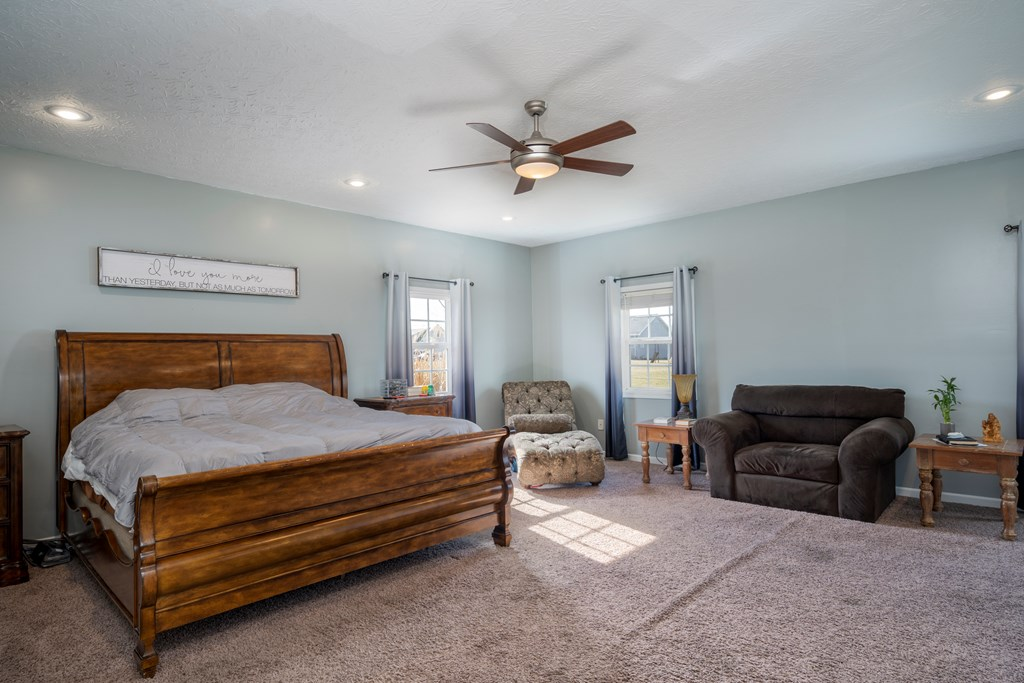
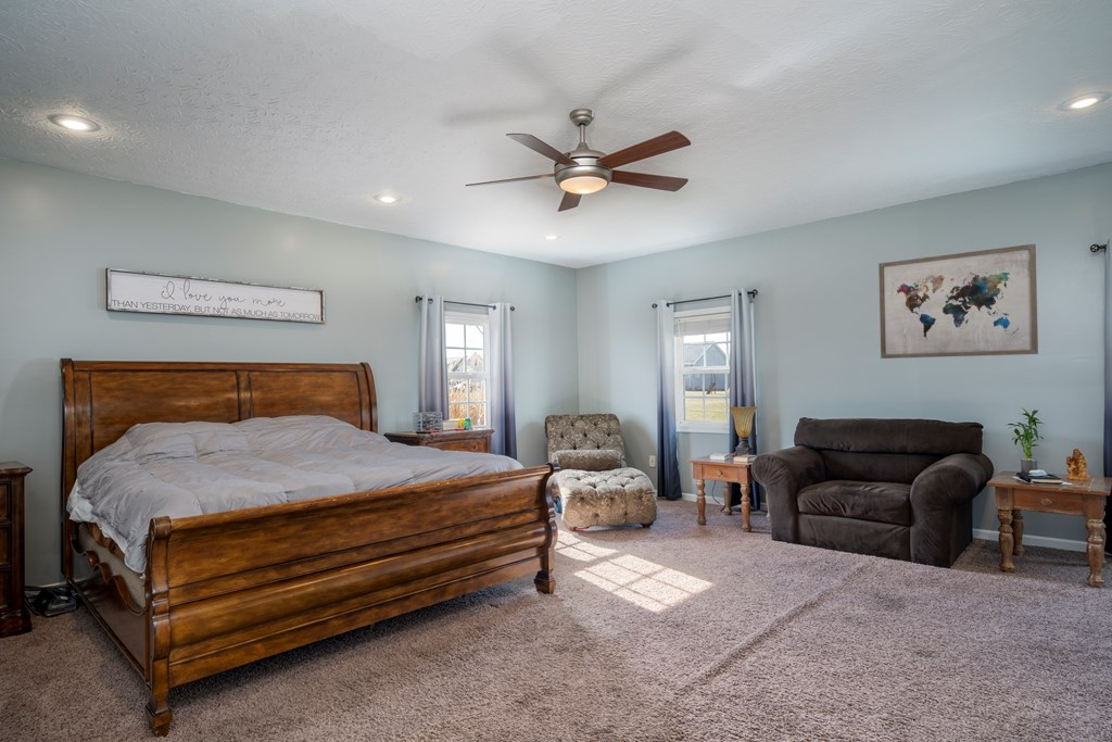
+ wall art [877,243,1039,360]
